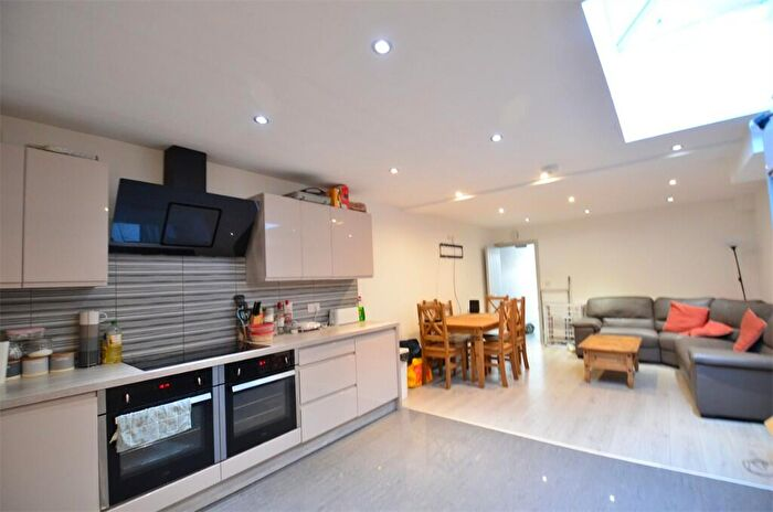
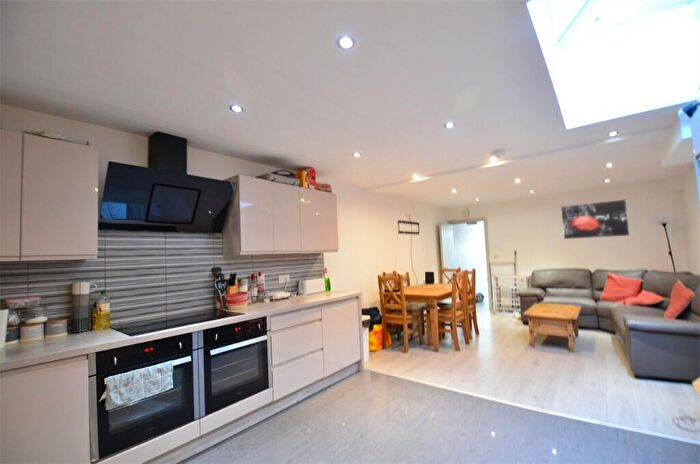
+ wall art [560,199,630,240]
